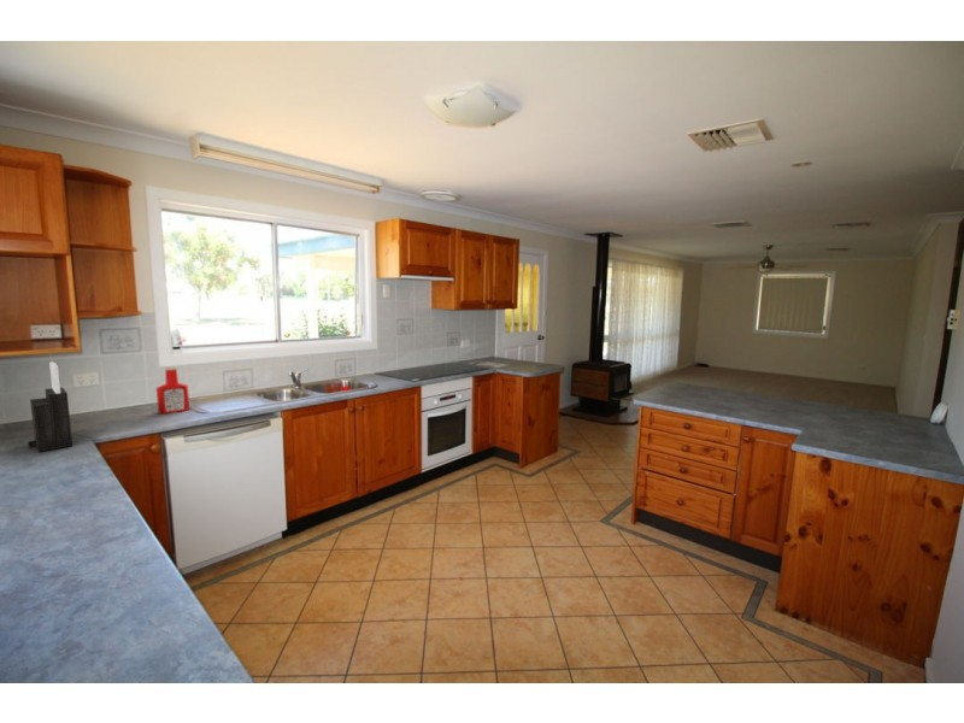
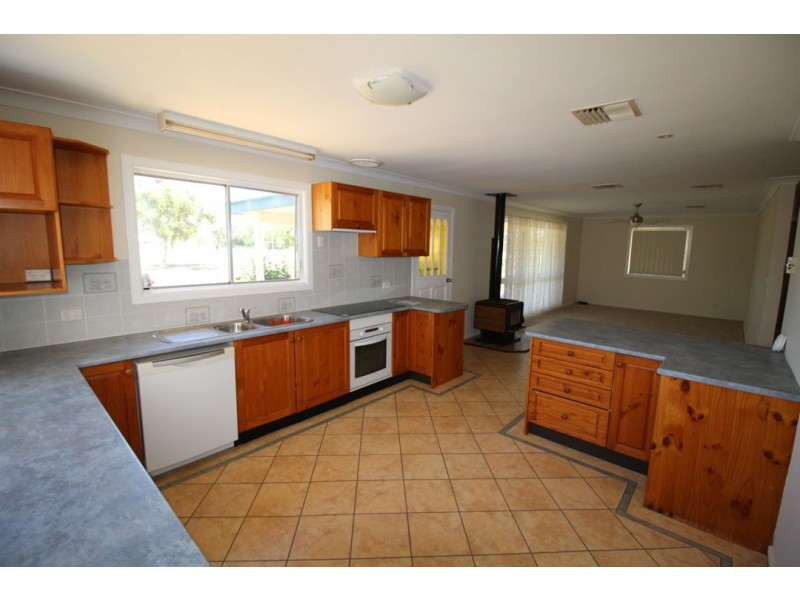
- knife block [27,362,74,453]
- soap bottle [155,365,190,415]
